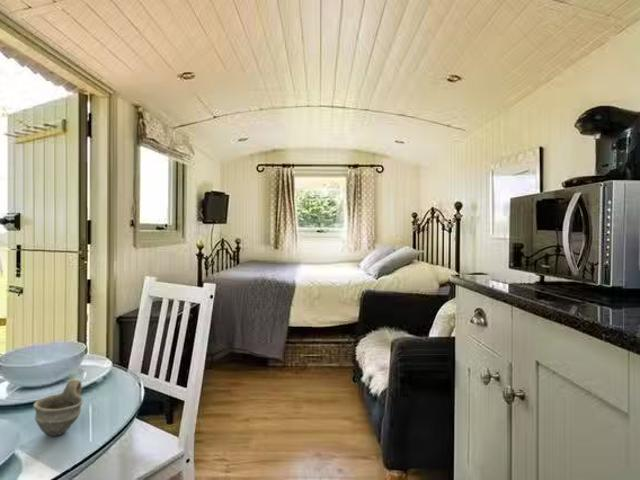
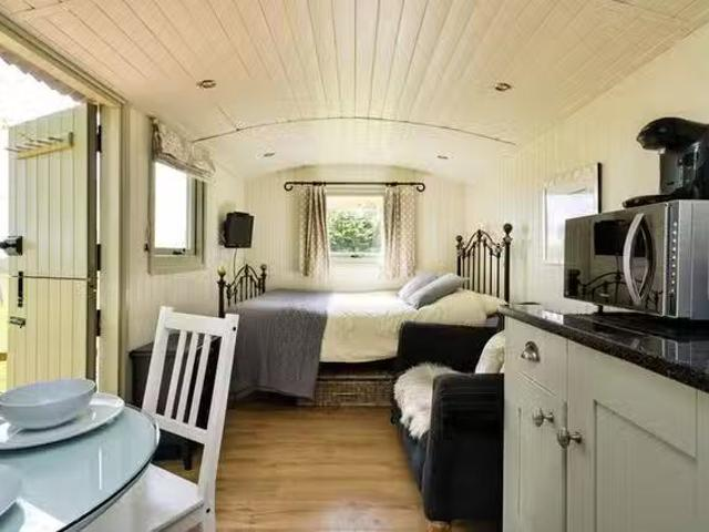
- cup [32,378,84,437]
